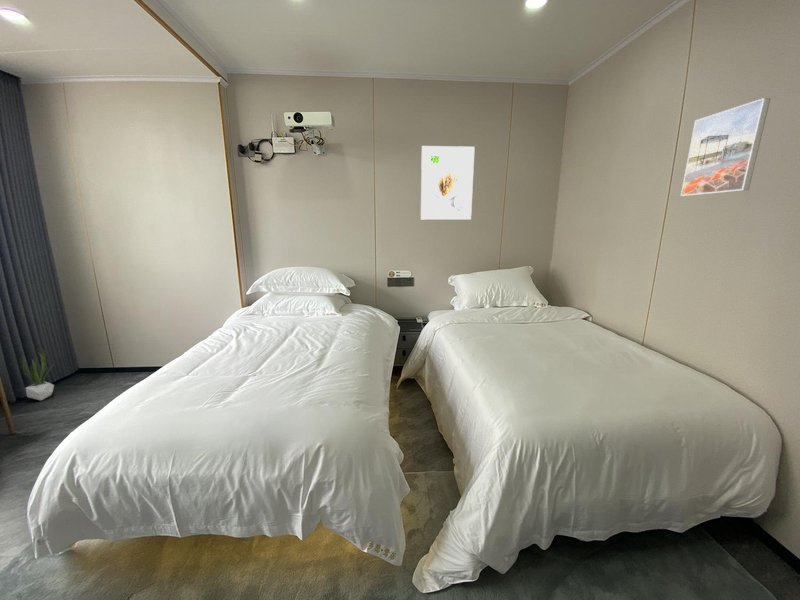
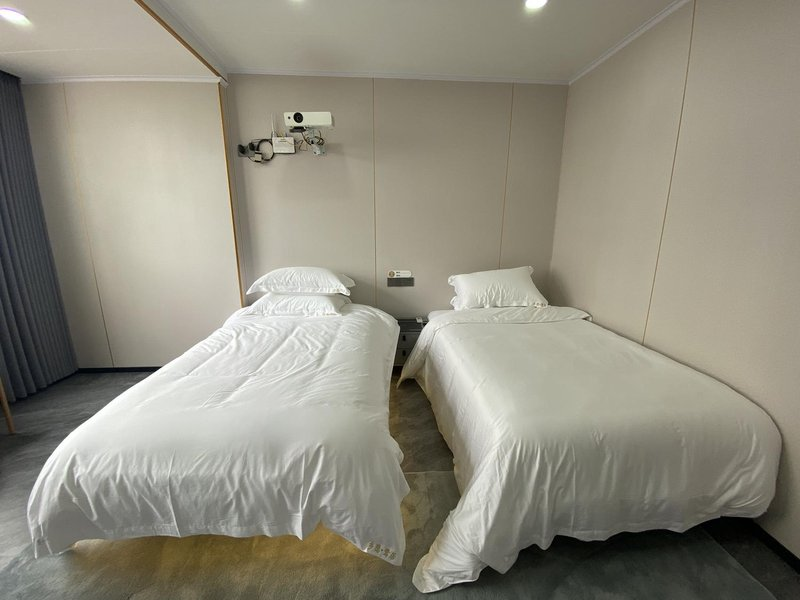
- potted plant [18,347,55,401]
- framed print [680,97,772,197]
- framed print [420,145,476,221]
